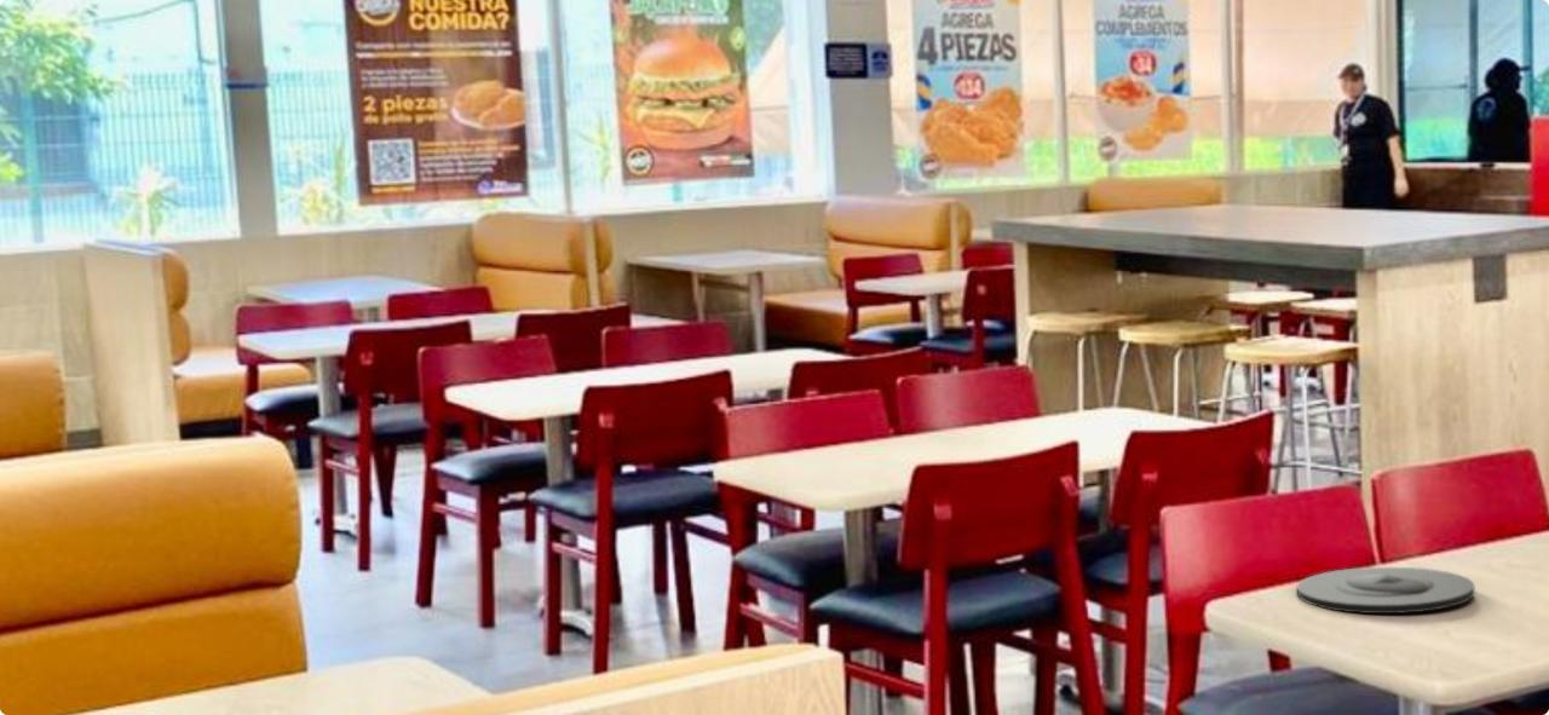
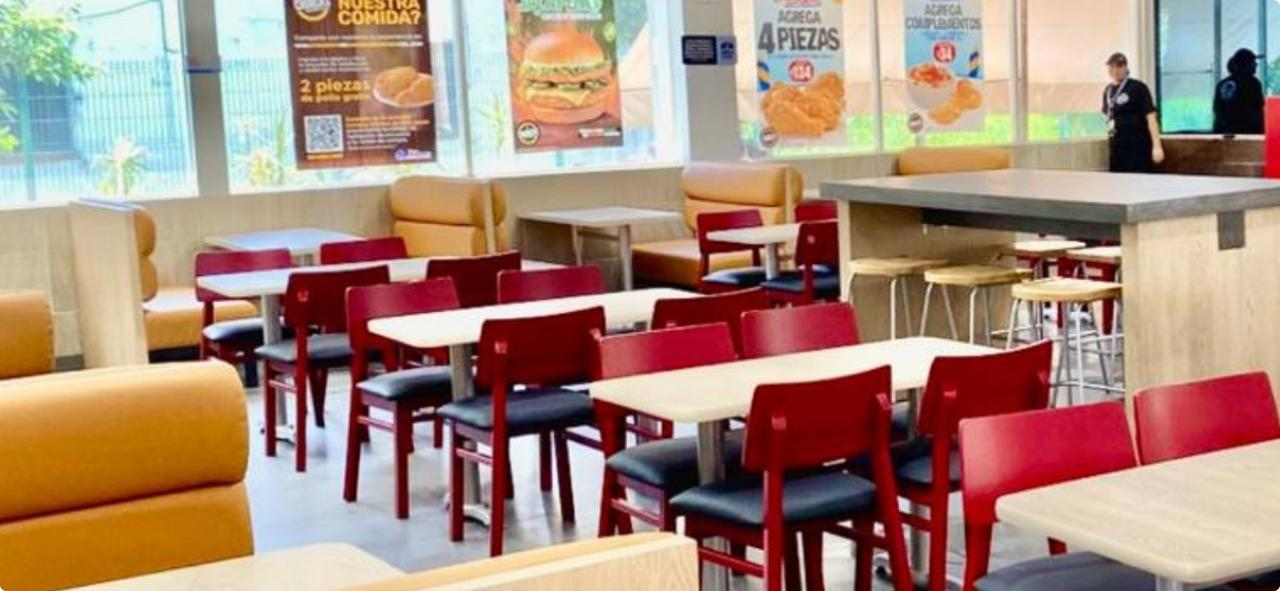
- plate [1296,566,1476,615]
